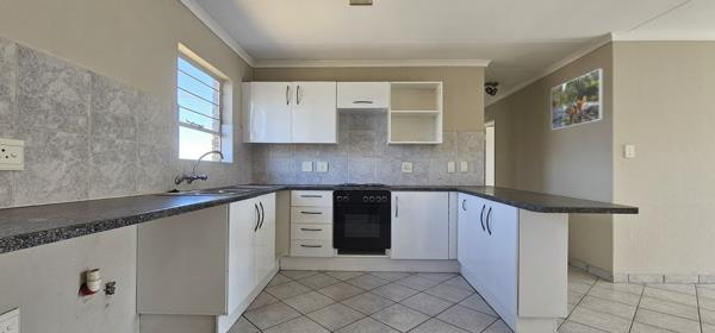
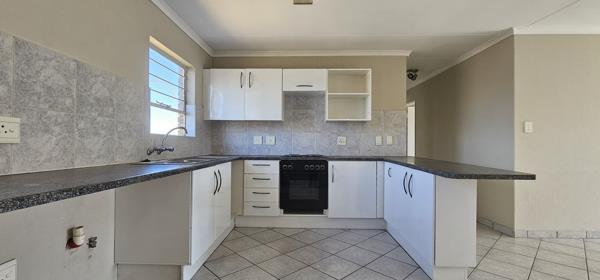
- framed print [551,68,604,131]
